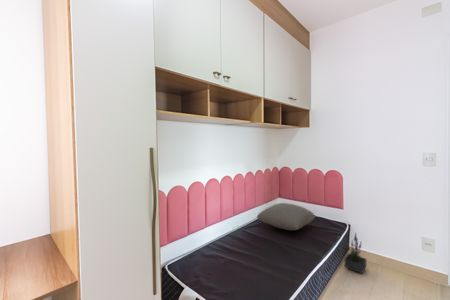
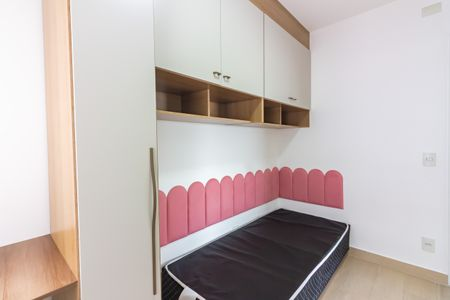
- pillow [256,202,317,231]
- potted plant [343,231,367,274]
